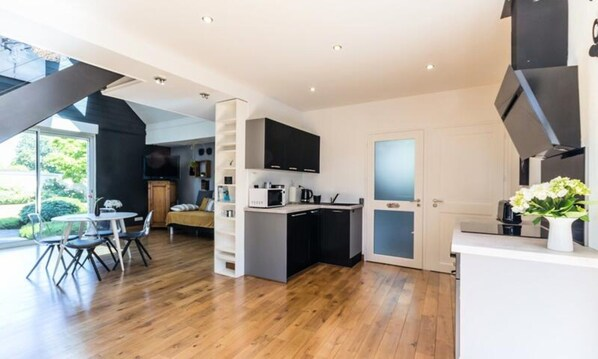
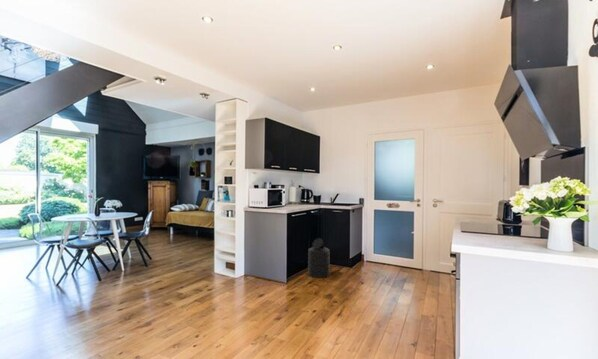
+ trash can [307,237,331,279]
